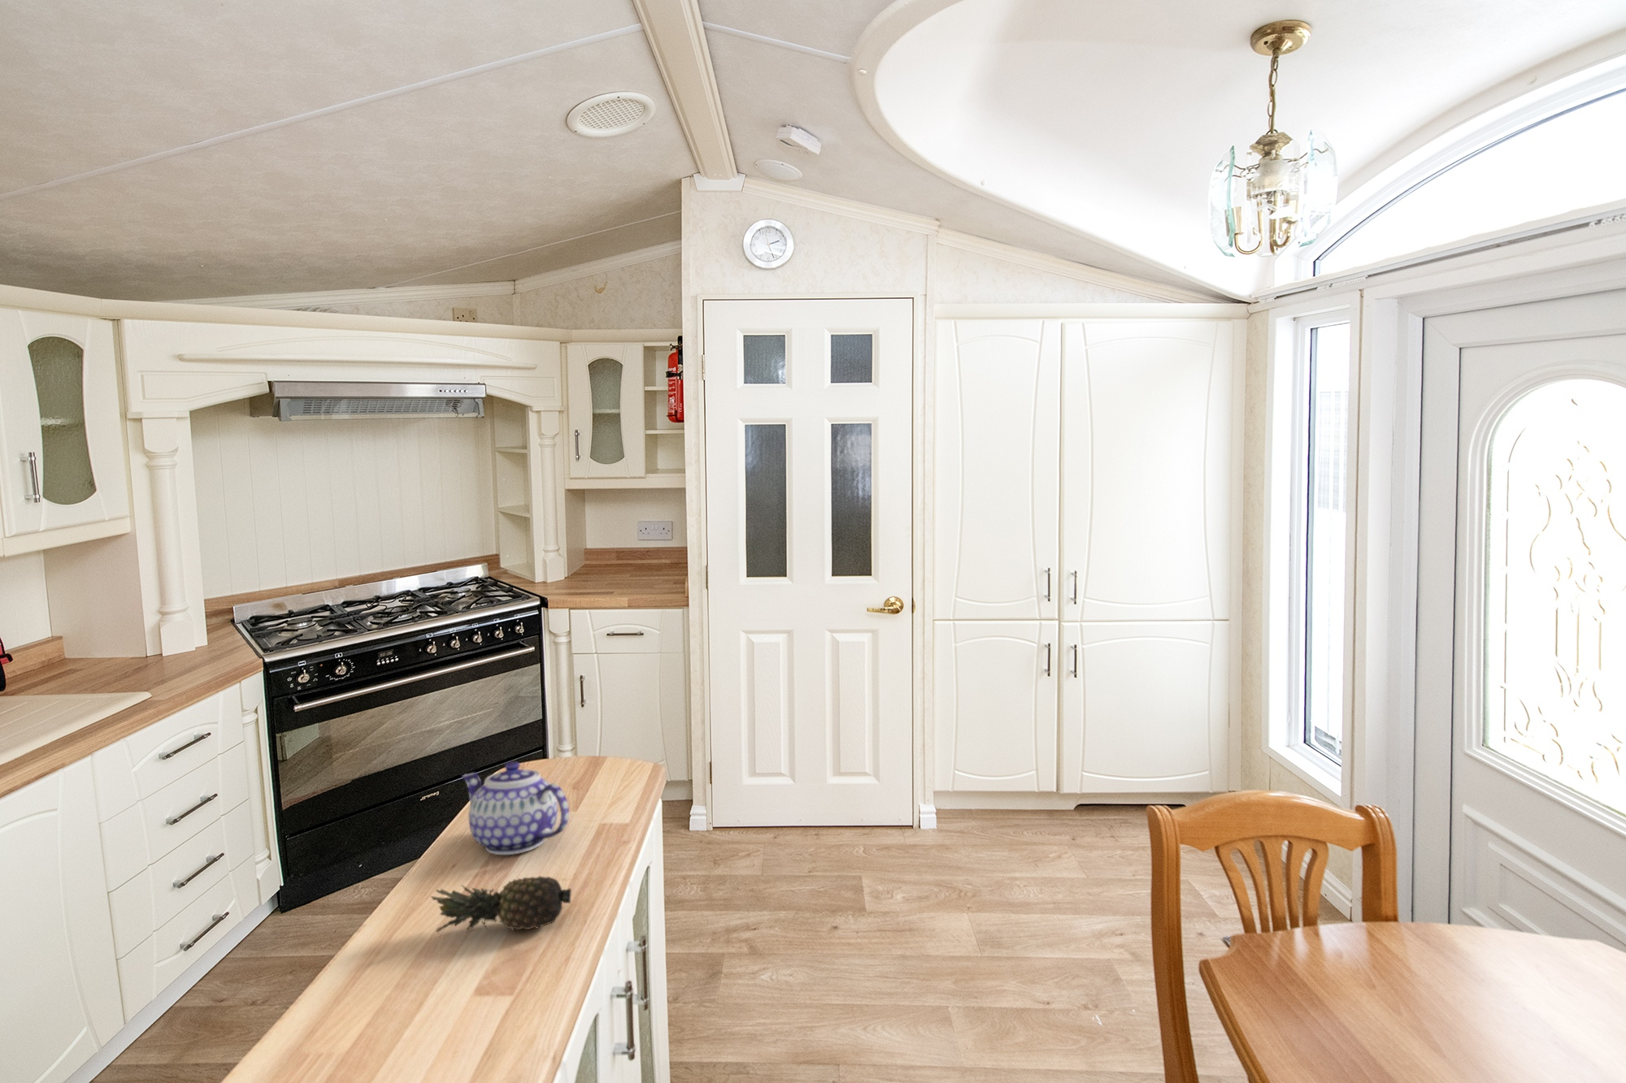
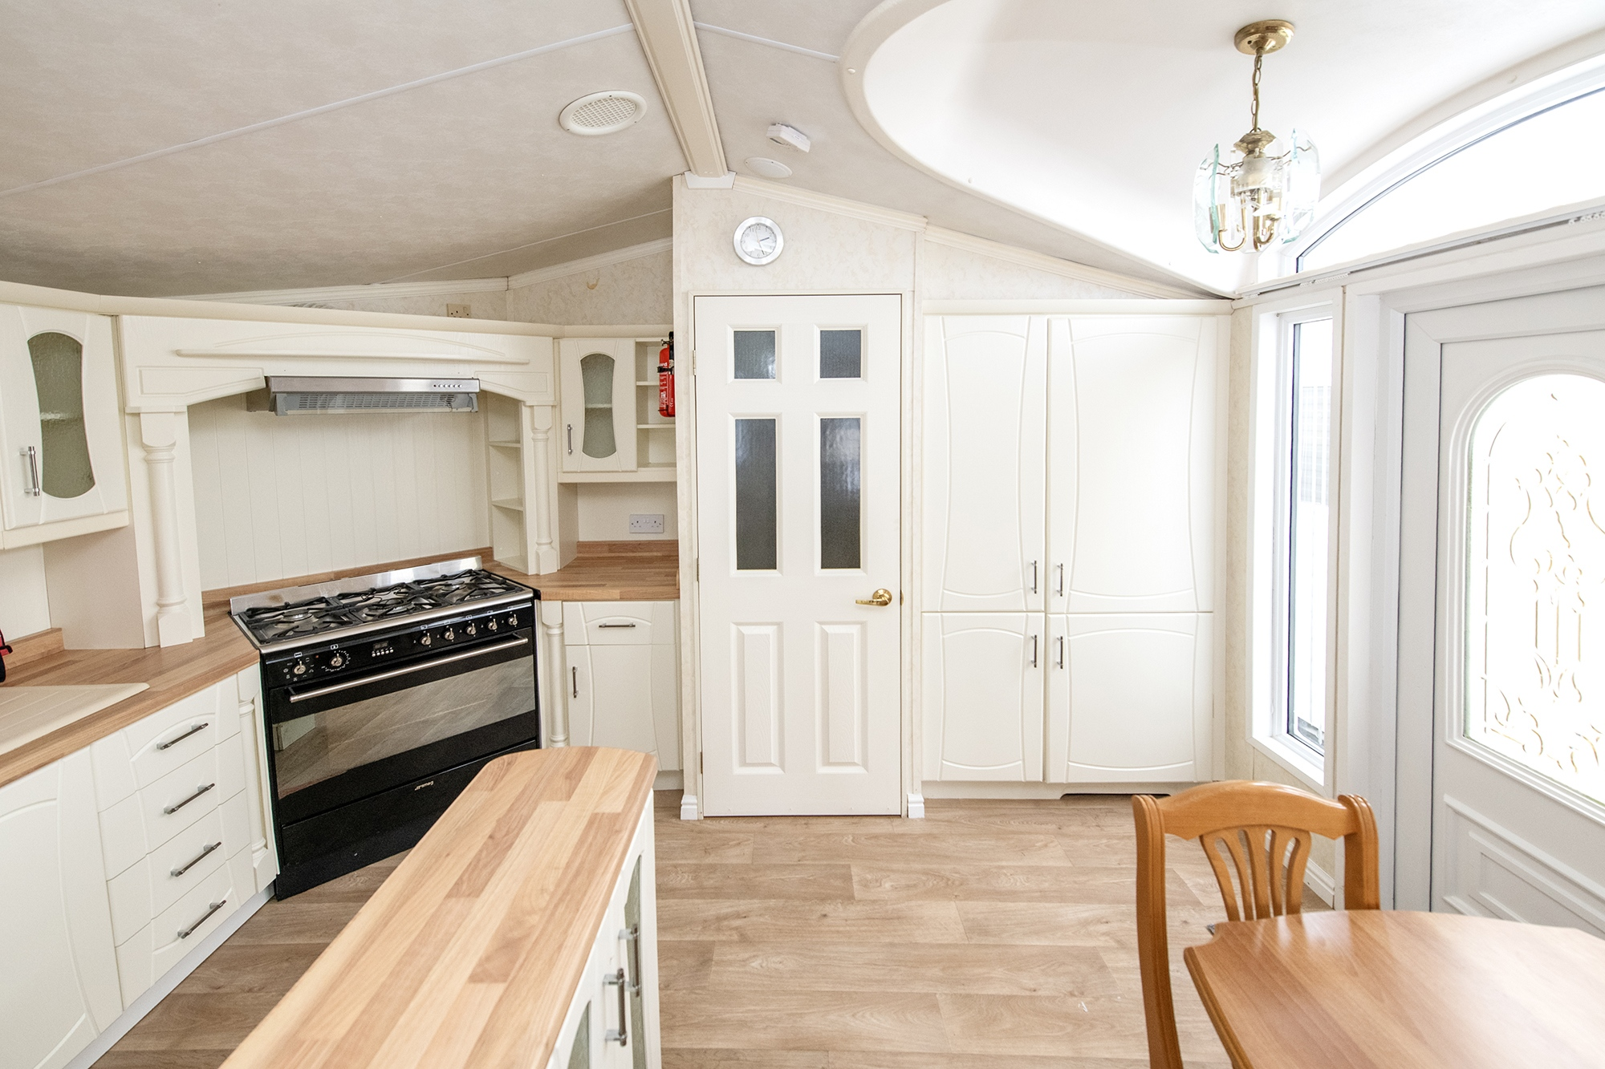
- fruit [430,875,572,934]
- teapot [461,760,569,856]
